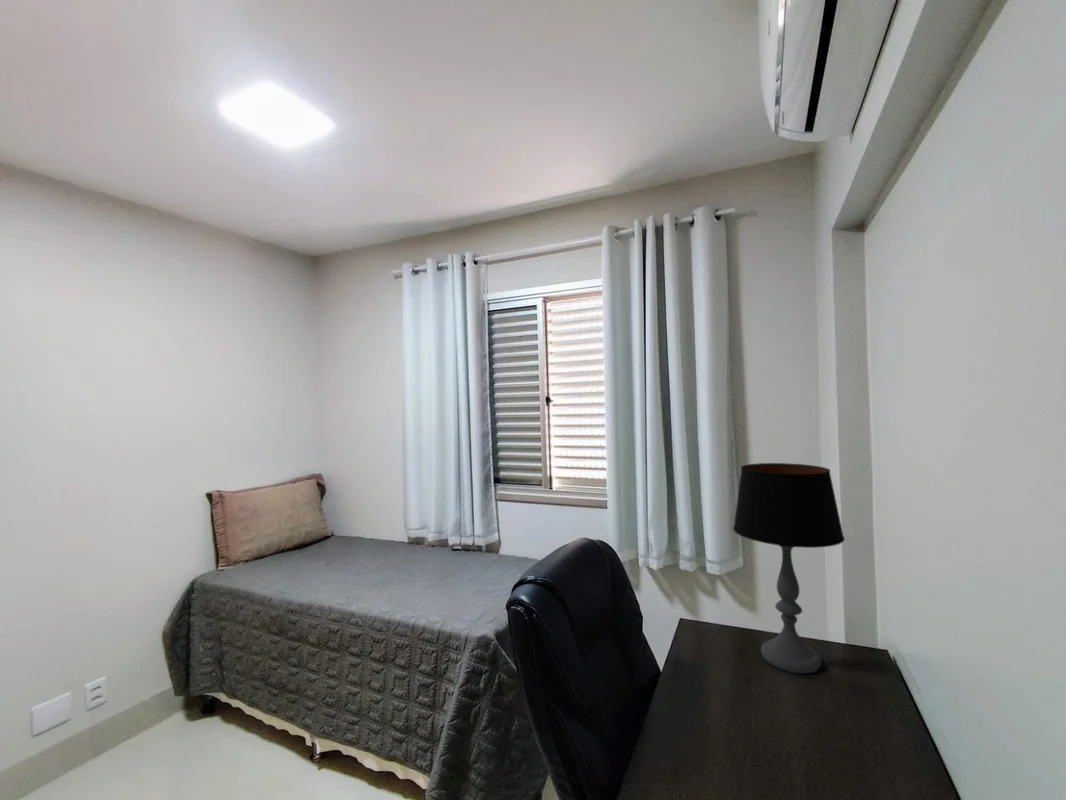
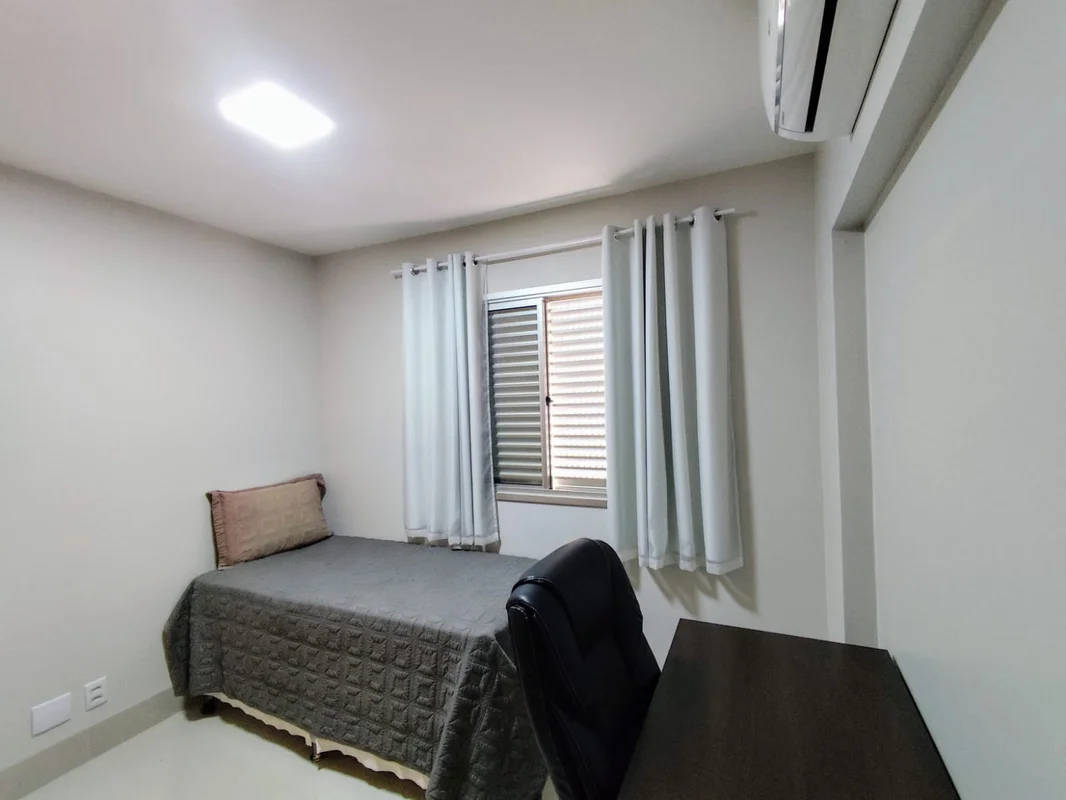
- table lamp [732,462,845,675]
